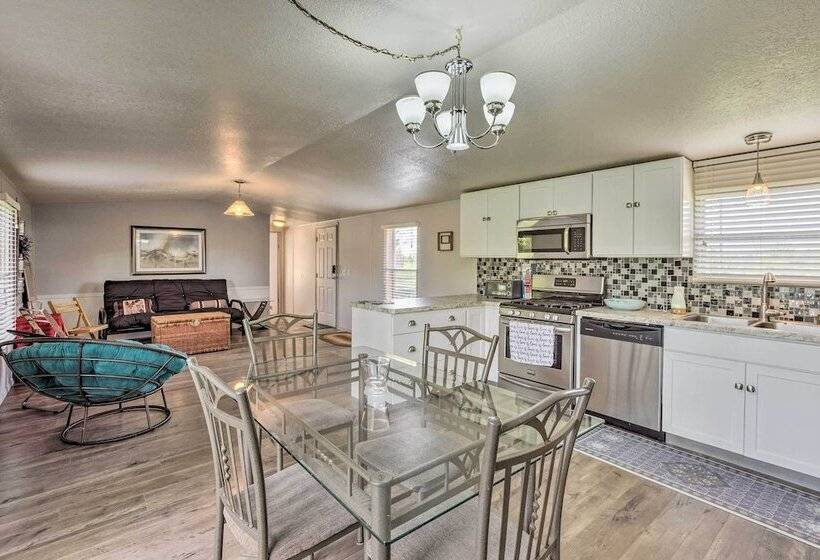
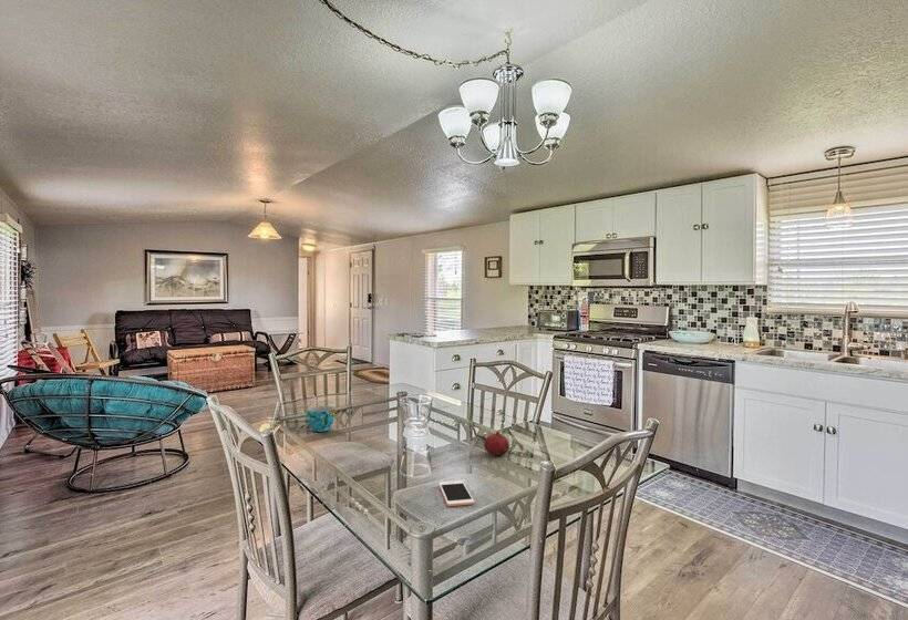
+ fruit [483,430,510,456]
+ cup [306,405,336,433]
+ cell phone [437,479,475,507]
